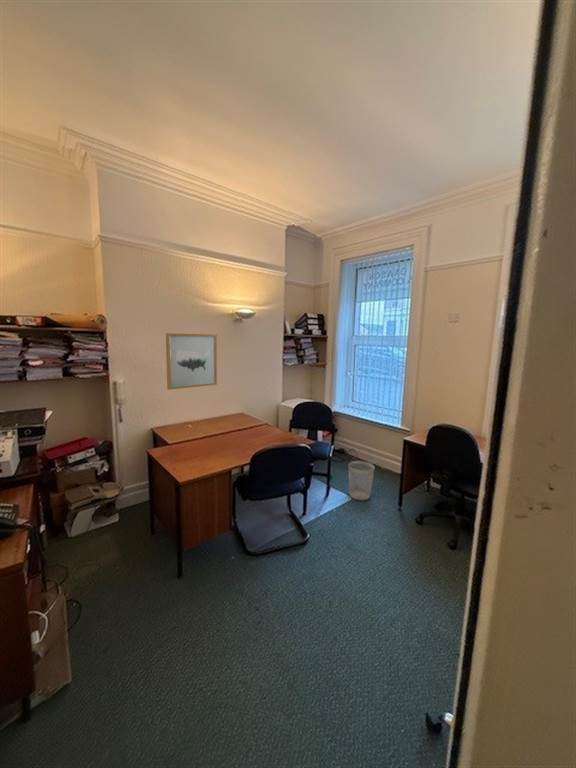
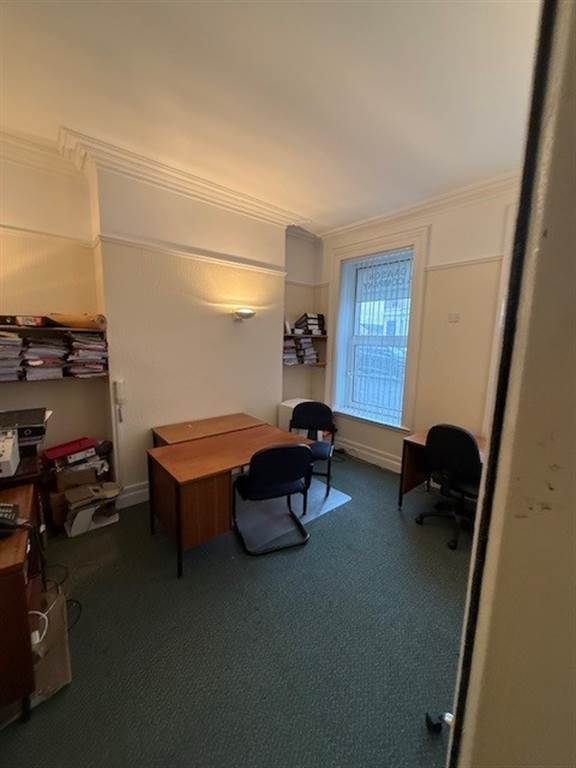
- wall art [165,332,218,391]
- wastebasket [348,460,375,501]
